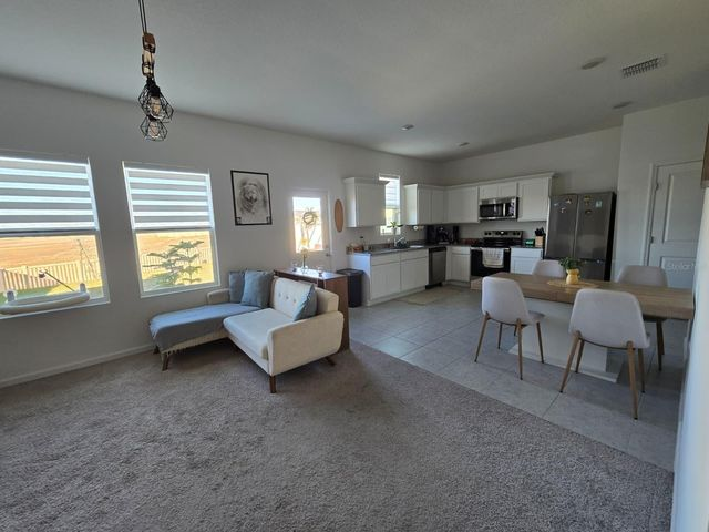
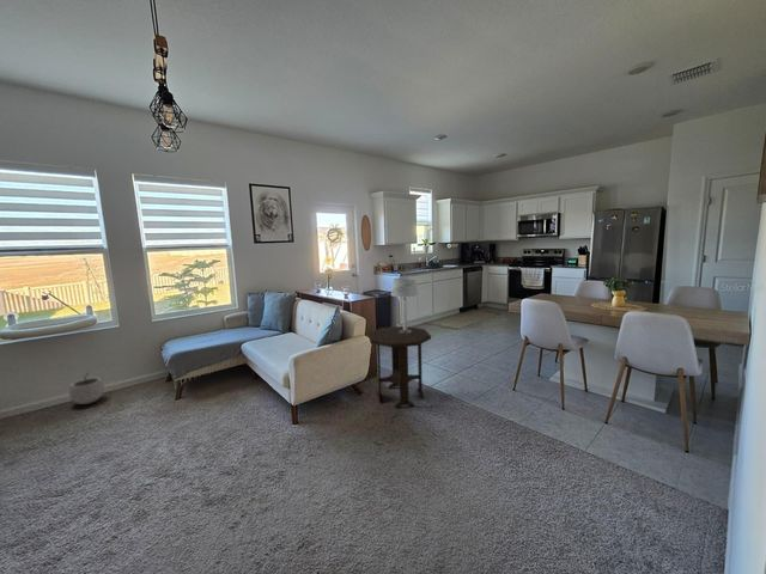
+ side table [367,325,432,409]
+ plant pot [68,371,105,405]
+ table lamp [390,276,419,334]
